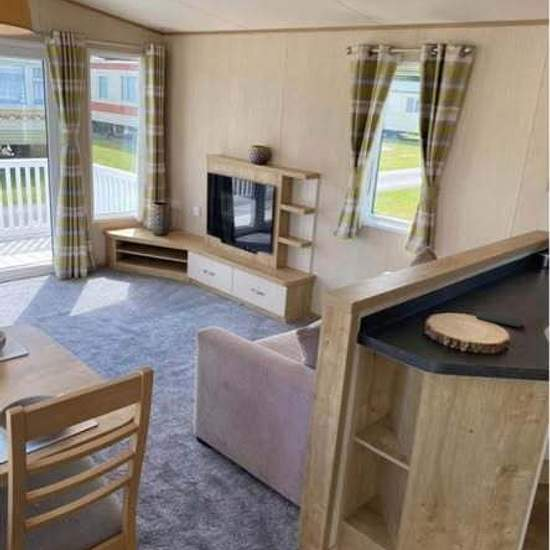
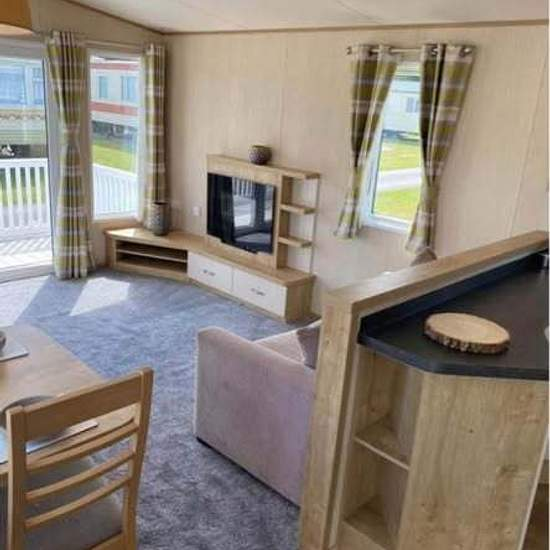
- smartphone [475,310,523,328]
